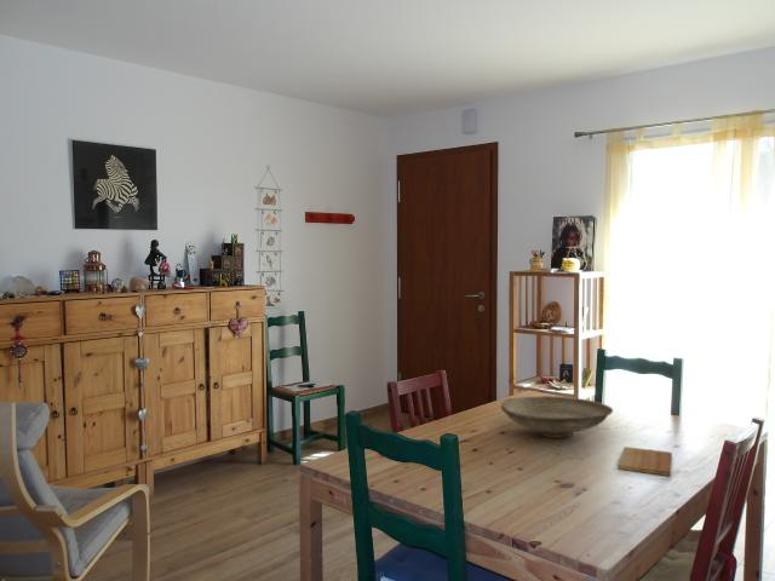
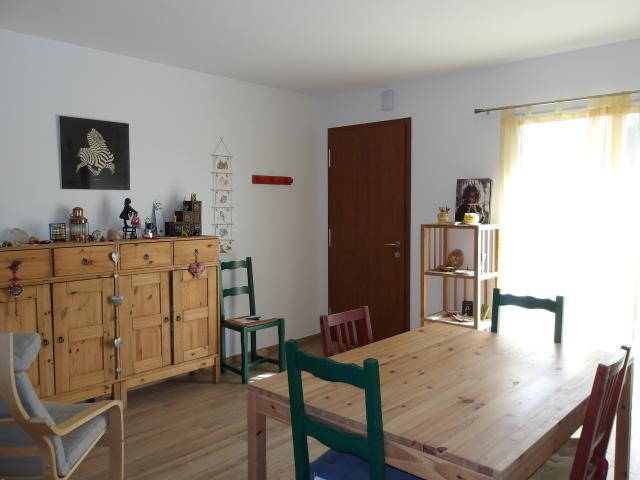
- cutting board [618,445,673,477]
- decorative bowl [500,395,614,439]
